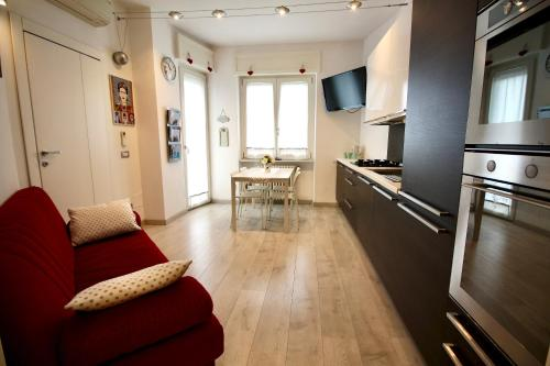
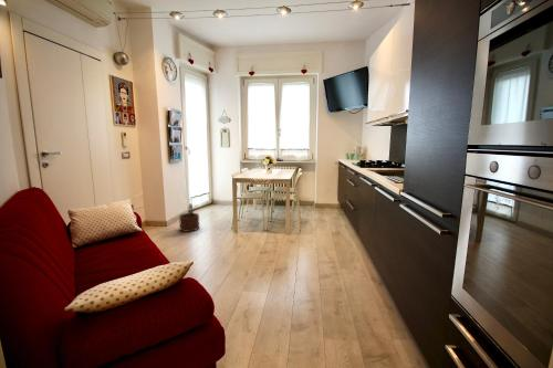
+ wooden bucket [178,202,200,233]
